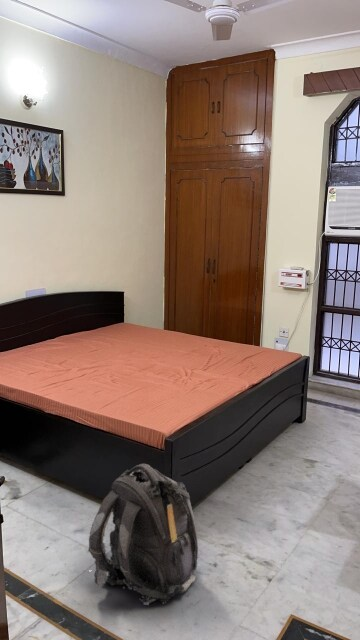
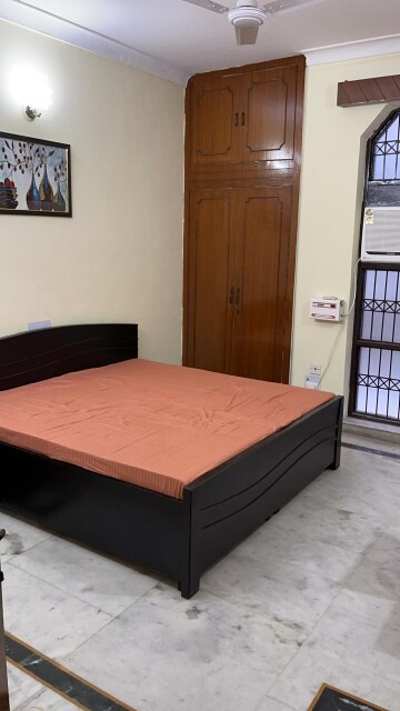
- backpack [88,463,199,606]
